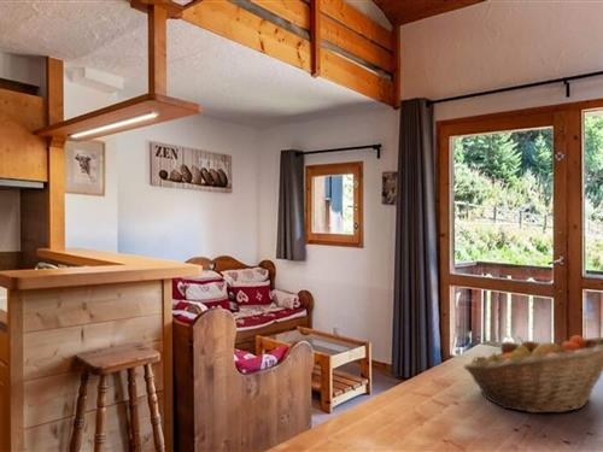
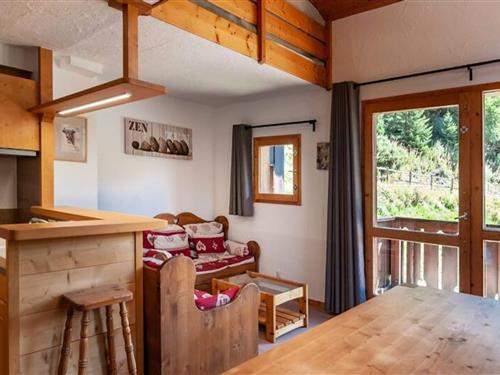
- fruit basket [463,334,603,415]
